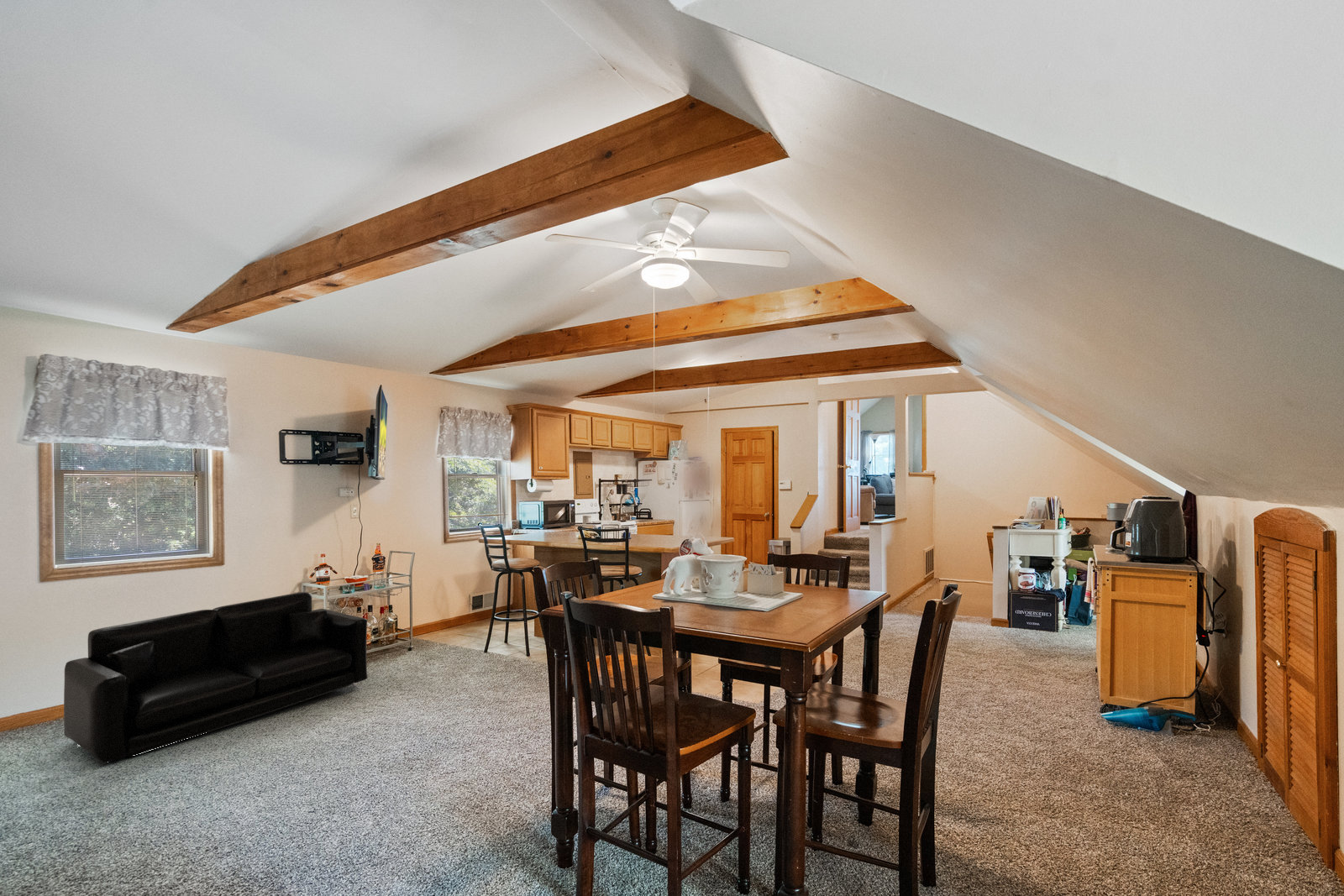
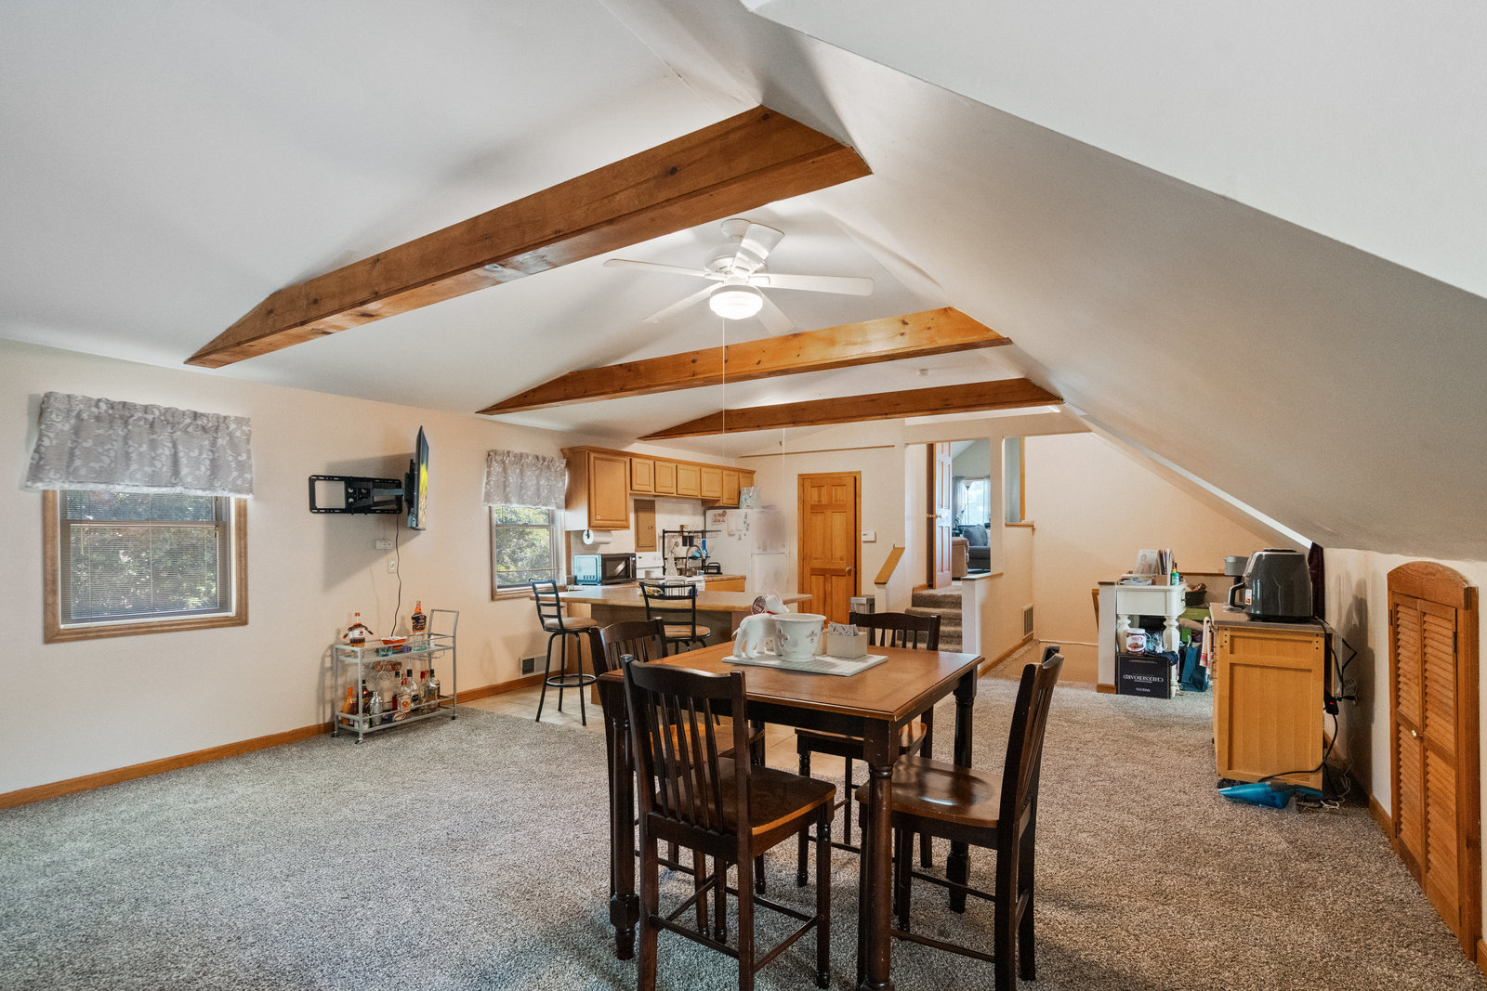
- loveseat [63,591,368,763]
